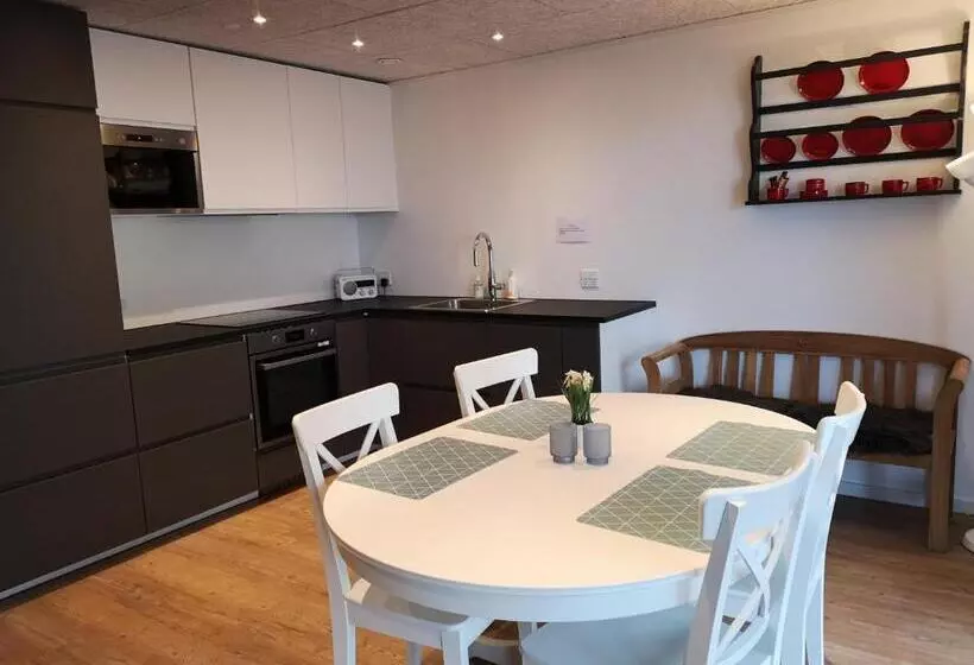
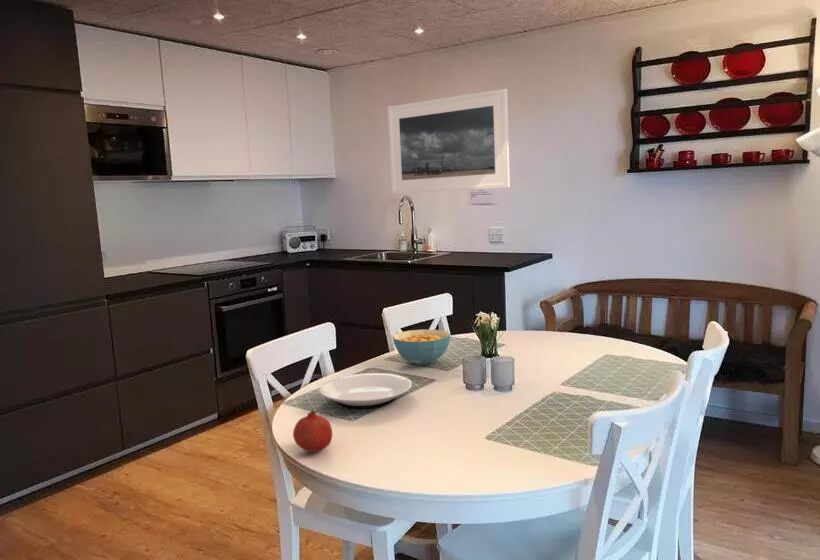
+ fruit [292,409,333,453]
+ plate [318,372,413,410]
+ cereal bowl [392,328,451,366]
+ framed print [387,88,511,195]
